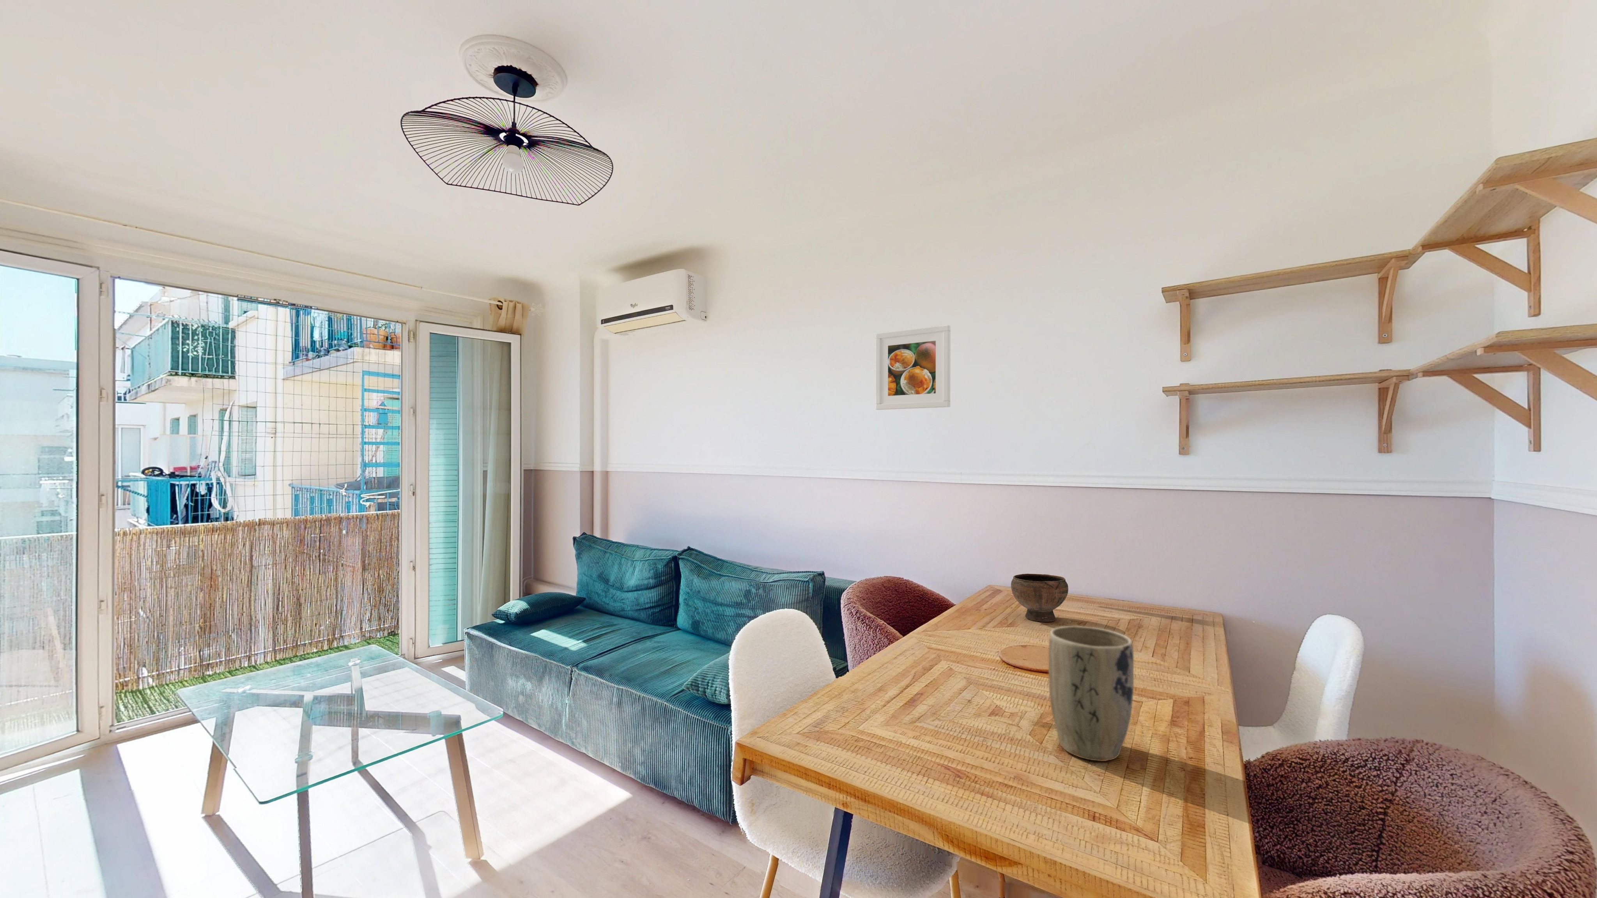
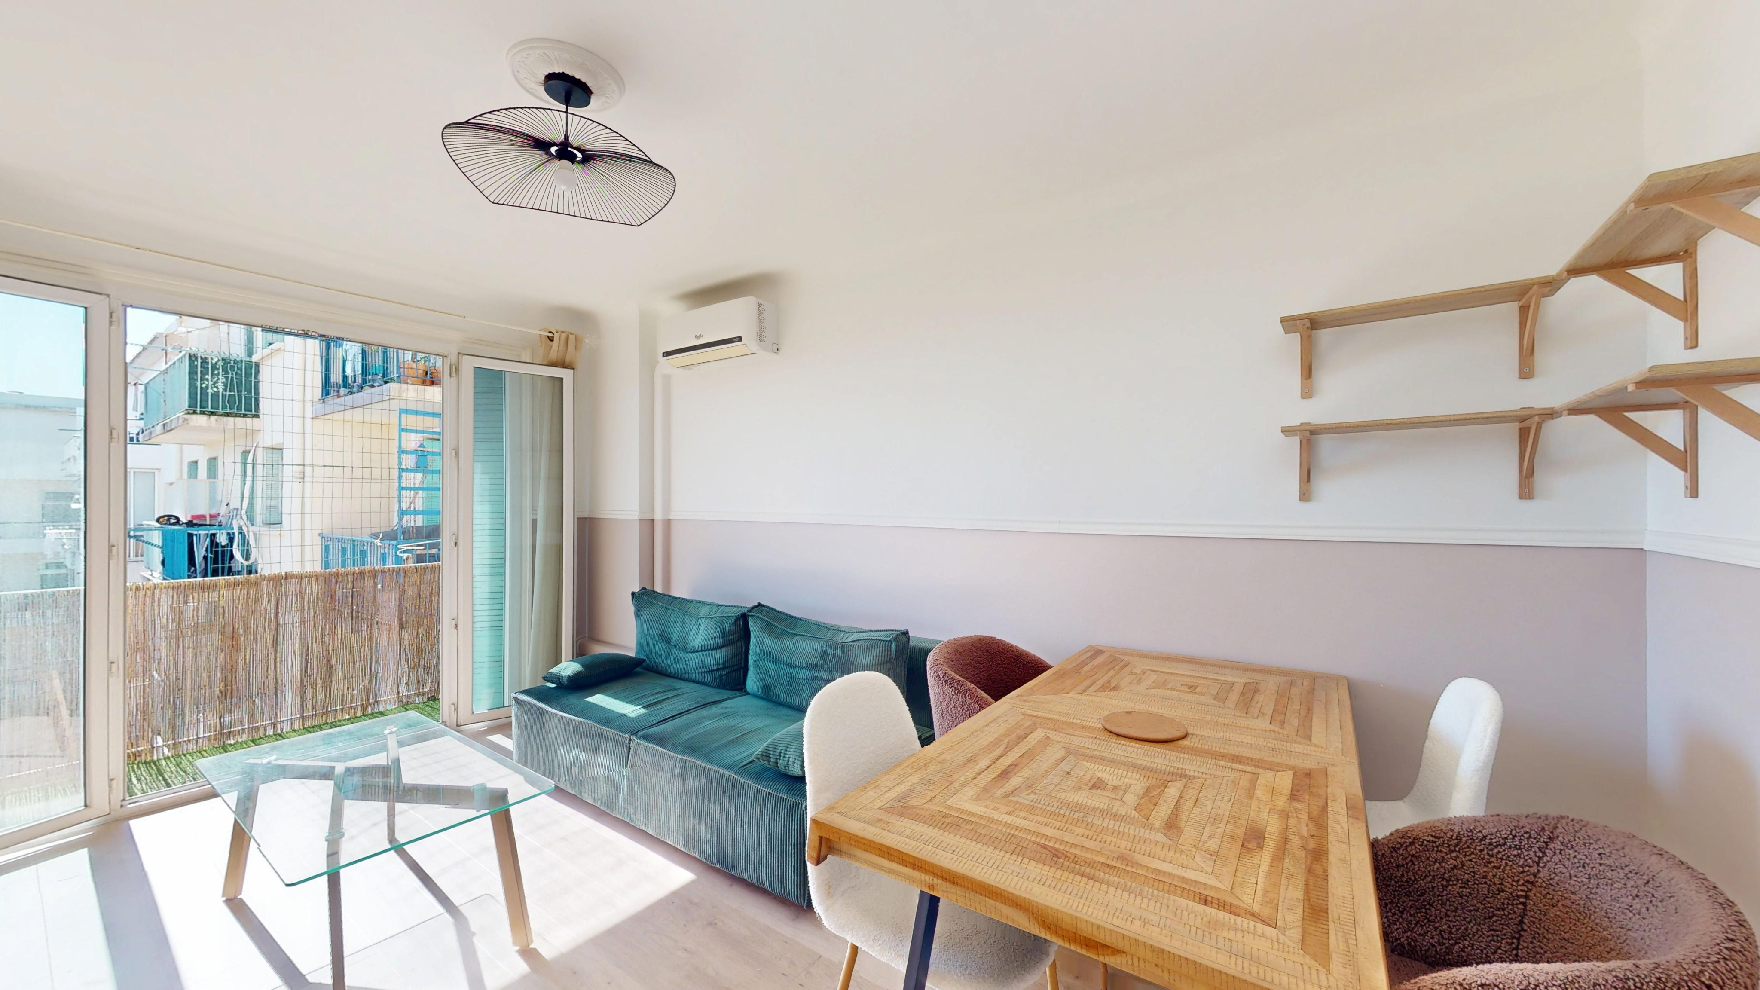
- bowl [1010,573,1068,622]
- plant pot [1049,626,1134,762]
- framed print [875,325,951,410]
